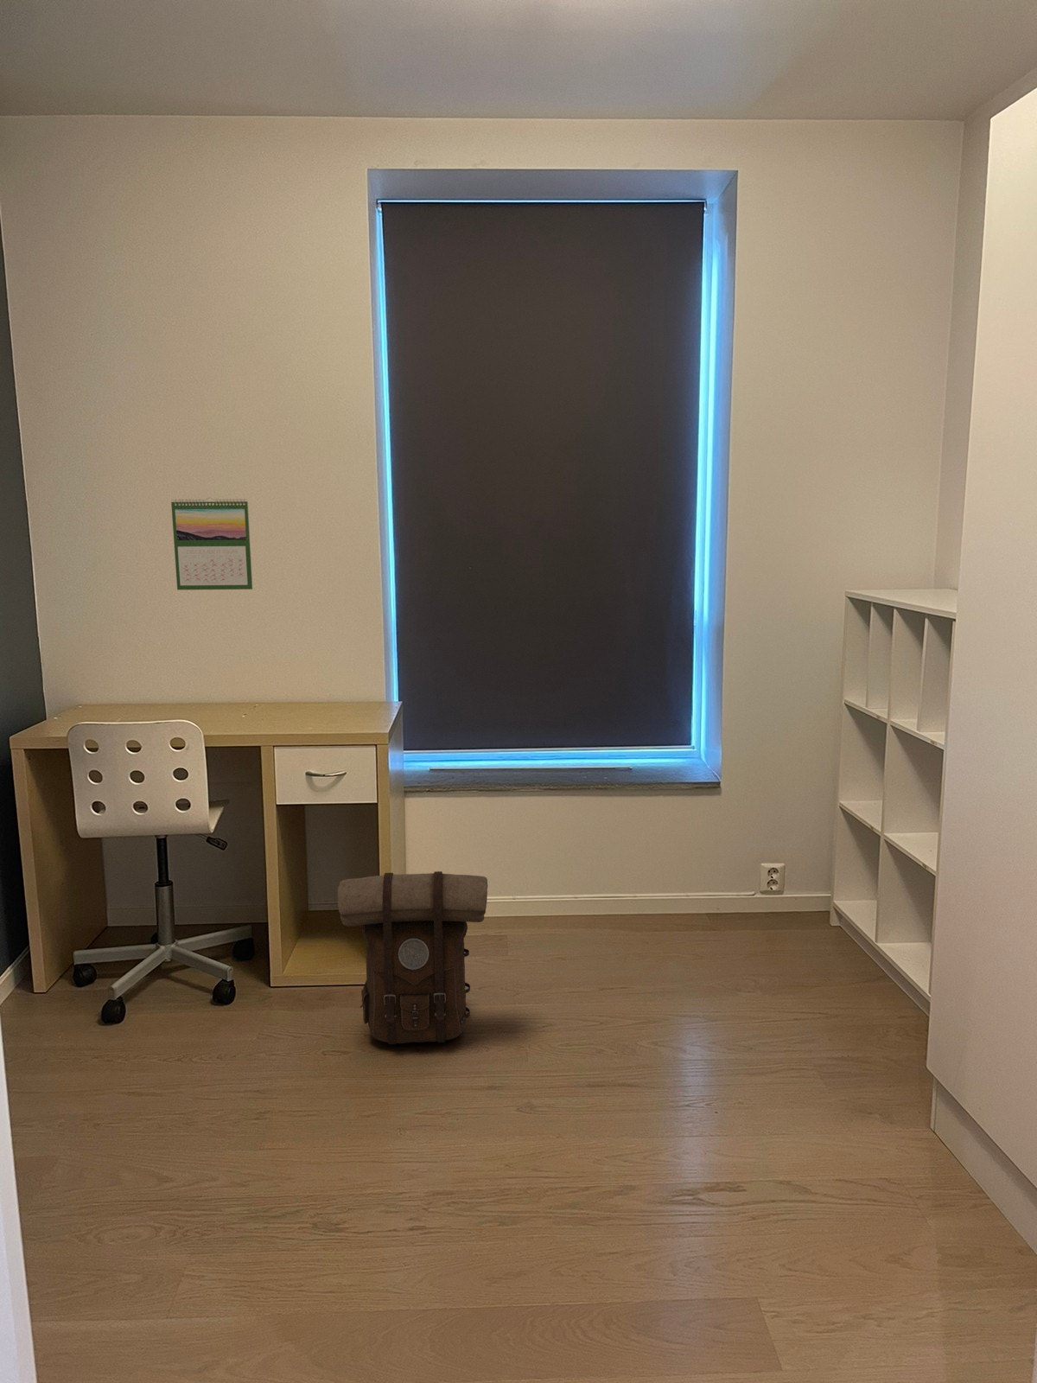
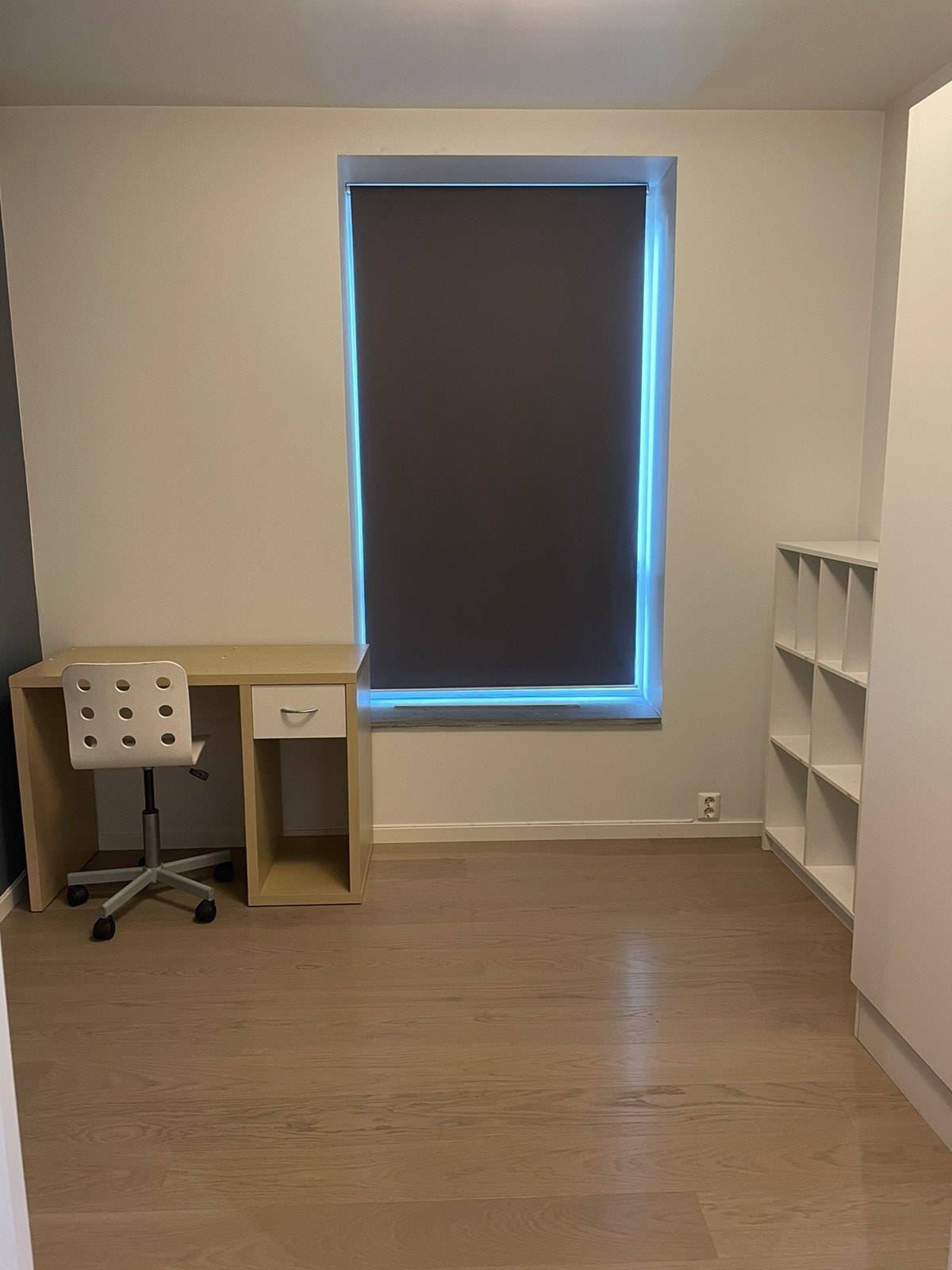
- backpack [337,870,489,1045]
- calendar [170,497,253,590]
